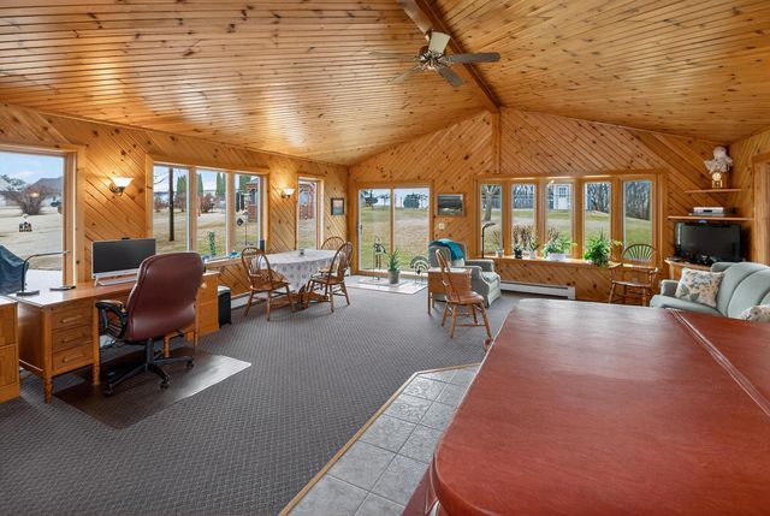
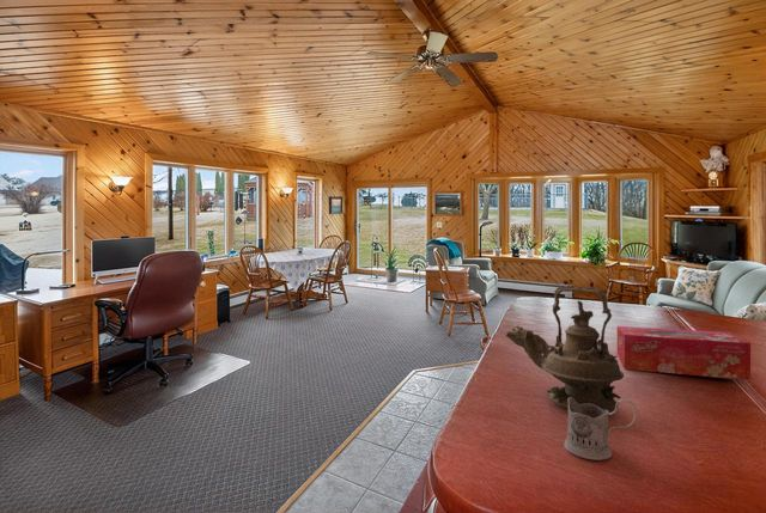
+ tea glass holder [564,397,638,462]
+ tissue box [616,325,752,381]
+ teapot [505,285,626,413]
